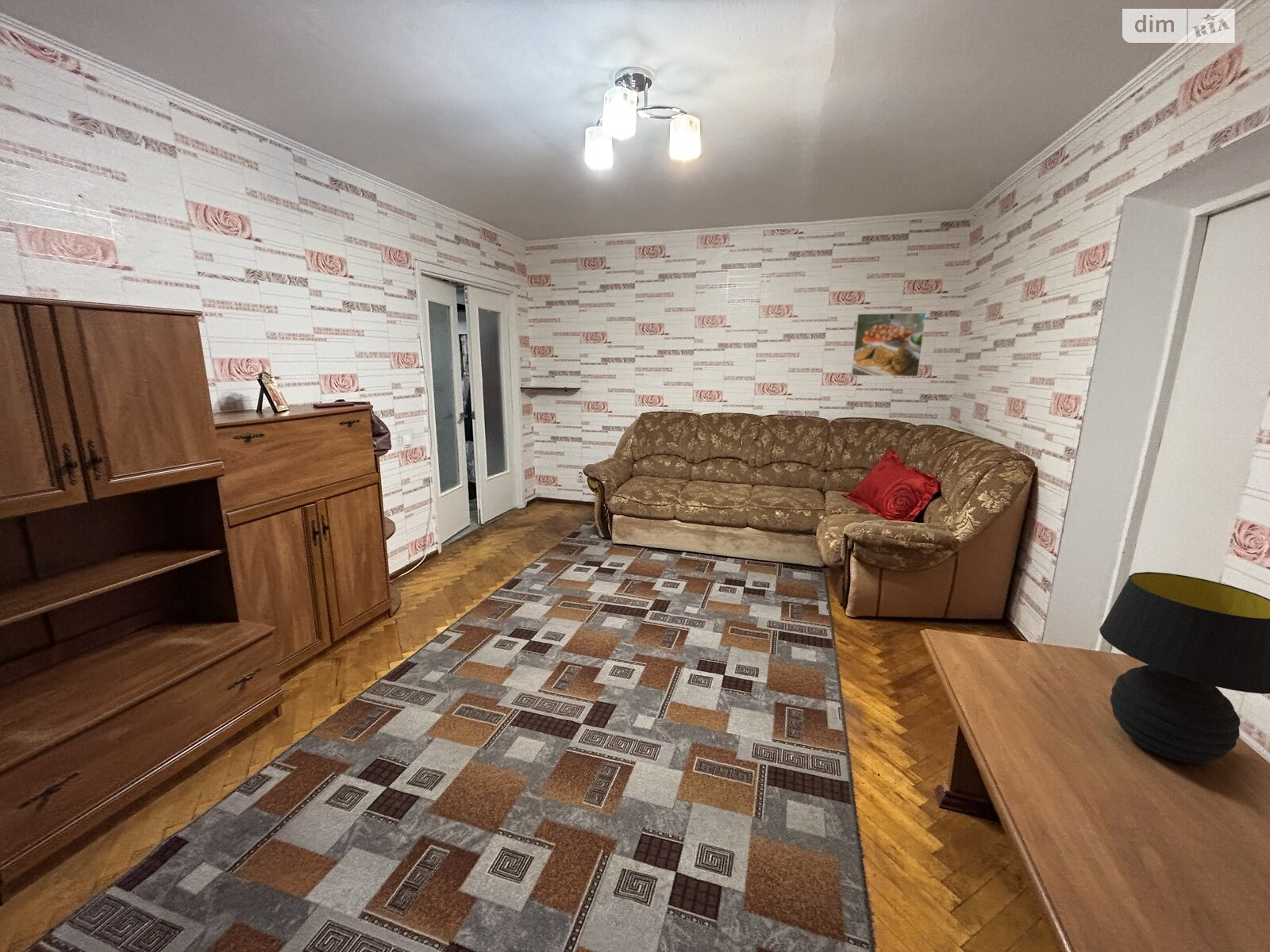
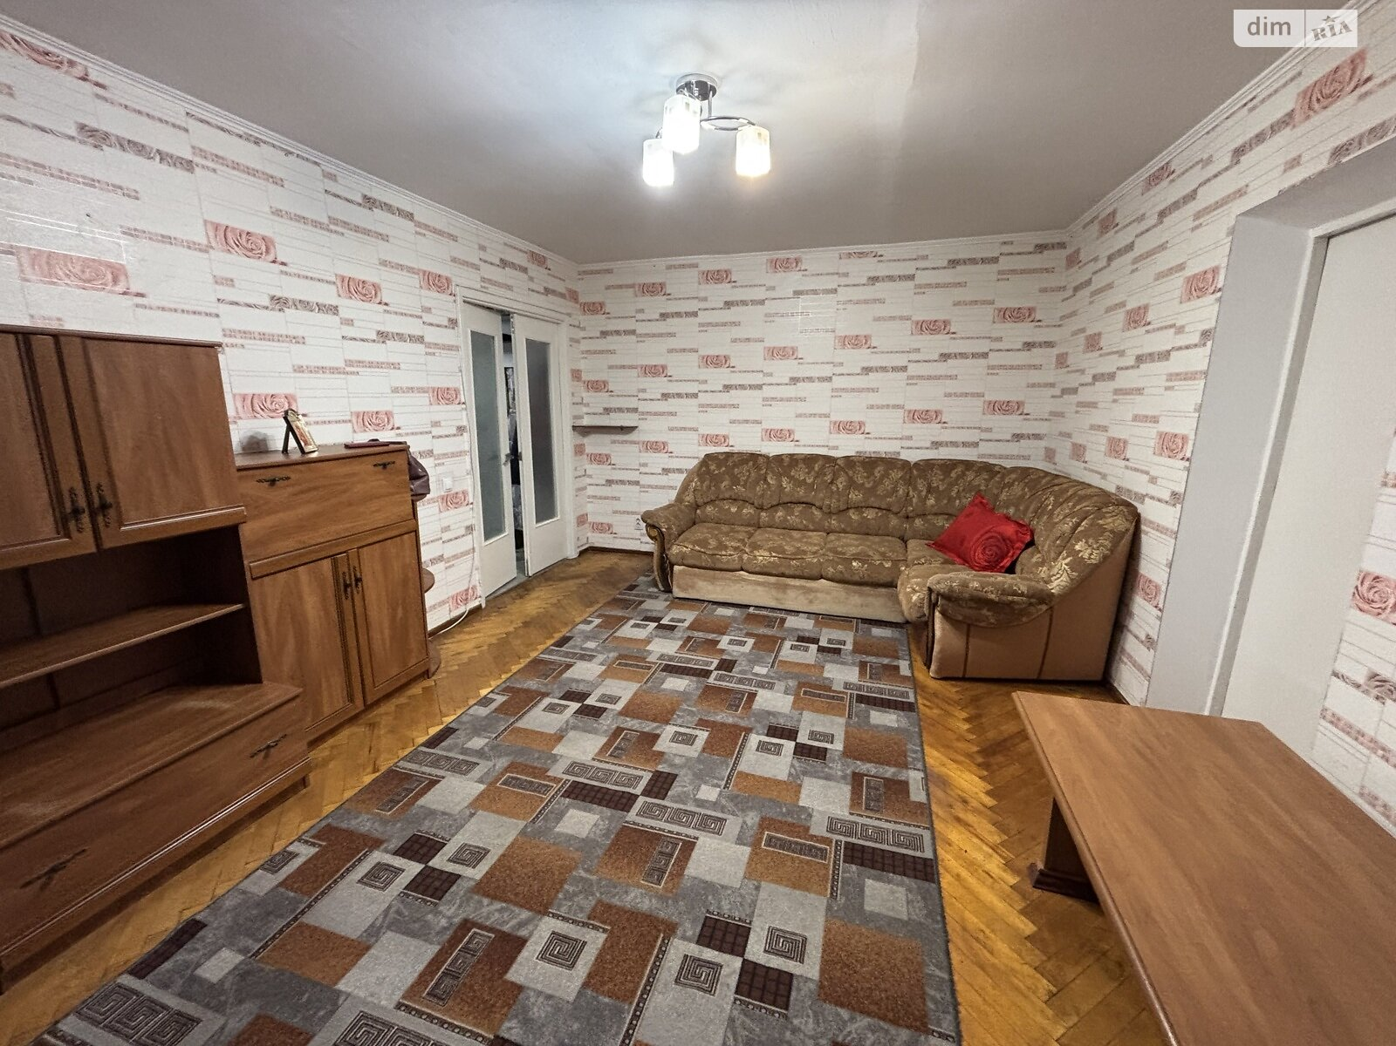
- table lamp [1099,571,1270,764]
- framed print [850,312,927,378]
